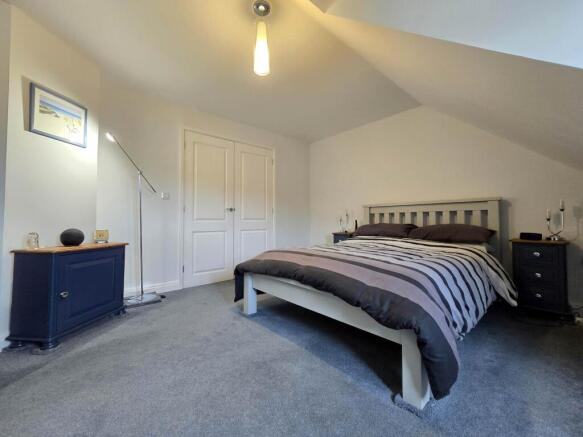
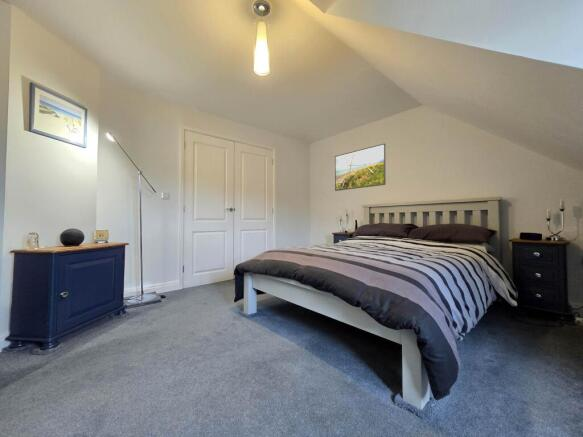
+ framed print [334,143,387,192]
